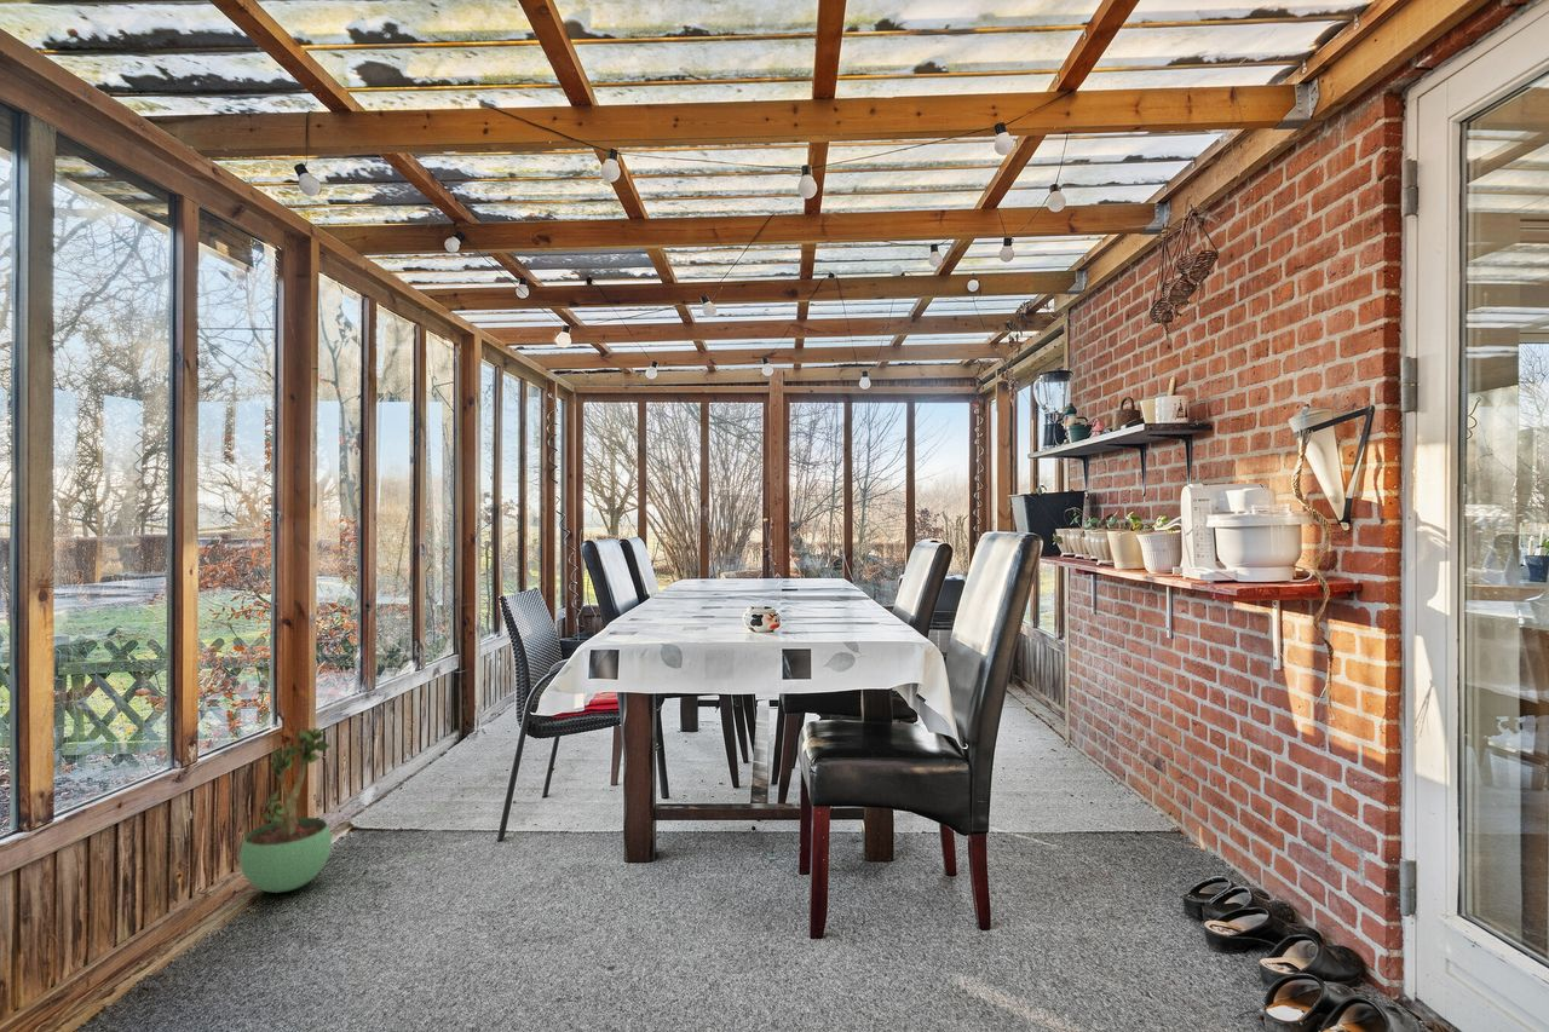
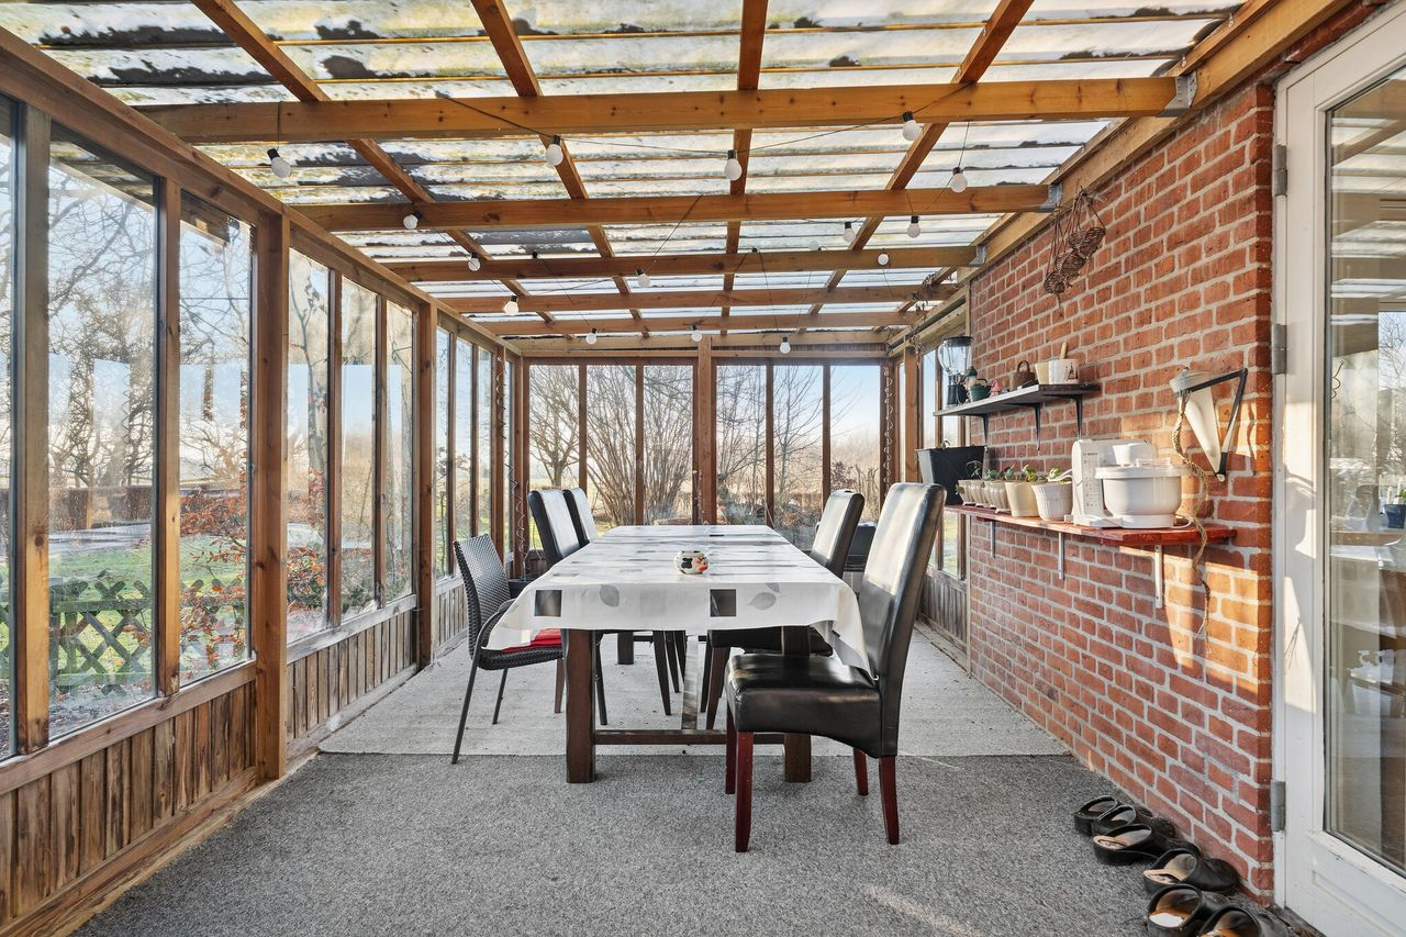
- potted plant [238,727,333,894]
